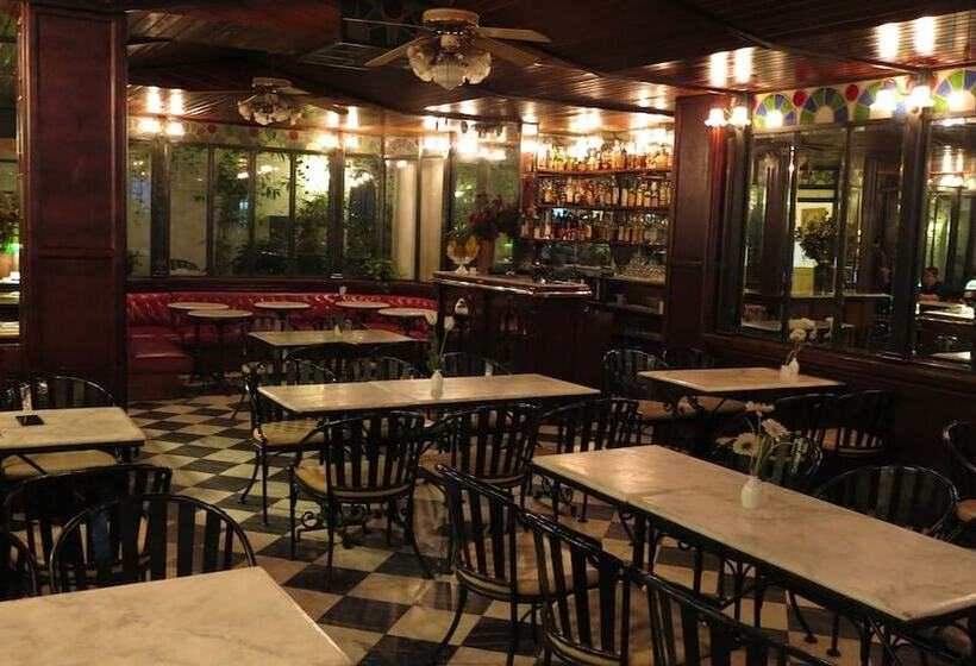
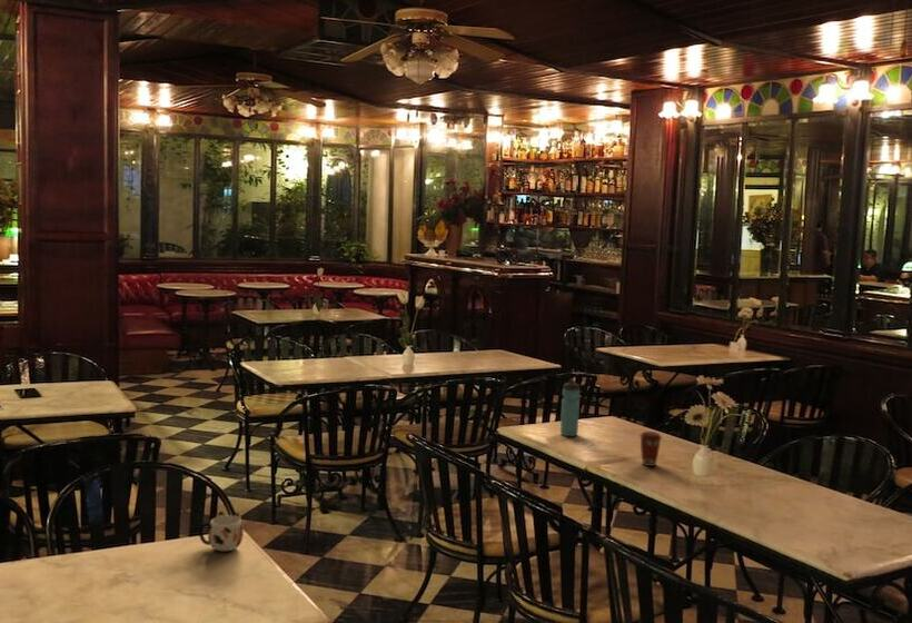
+ water bottle [559,378,581,437]
+ mug [198,511,245,552]
+ coffee cup [638,431,663,467]
